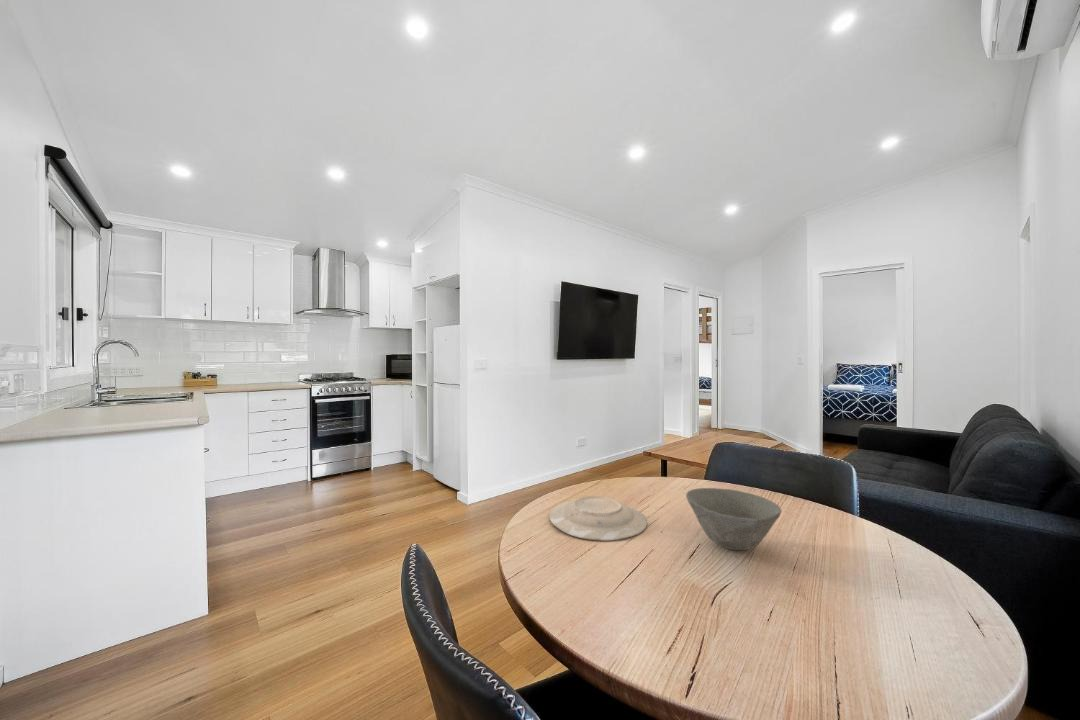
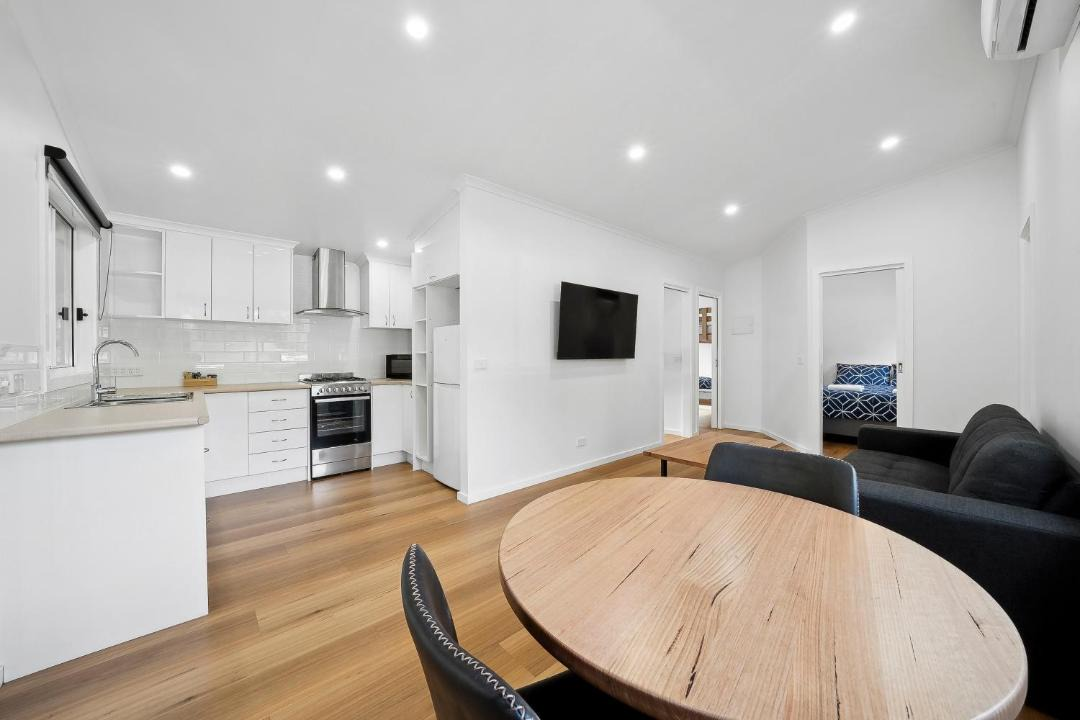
- plate [549,495,648,542]
- bowl [685,487,782,551]
